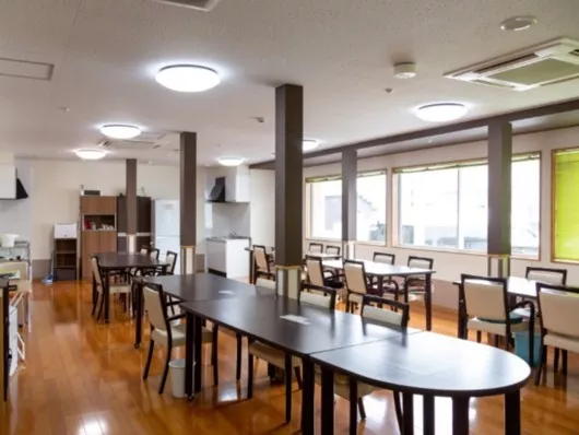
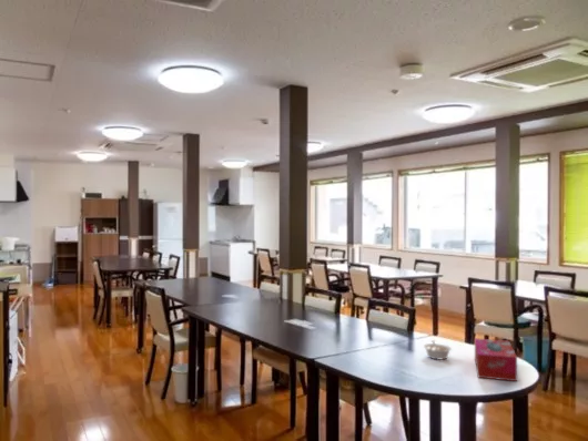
+ tissue box [474,337,518,382]
+ legume [423,339,453,360]
